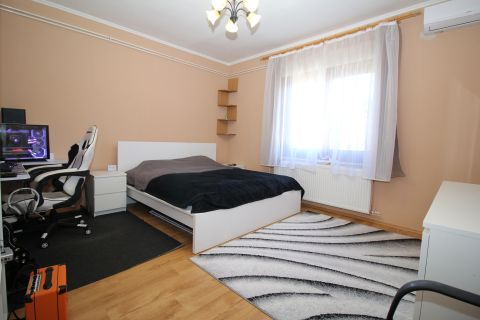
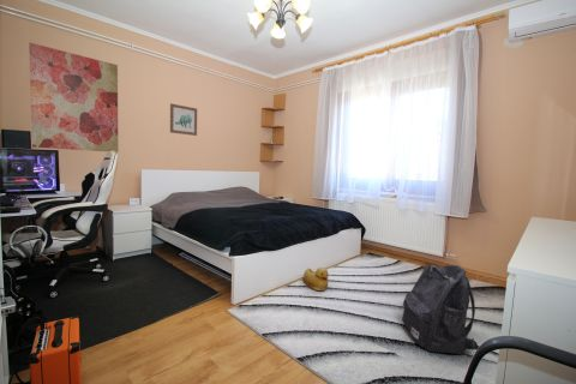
+ backpack [401,264,479,355]
+ rubber duck [302,266,329,292]
+ wall art [169,102,198,137]
+ wall art [28,42,119,154]
